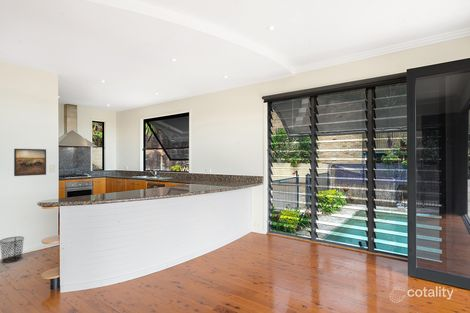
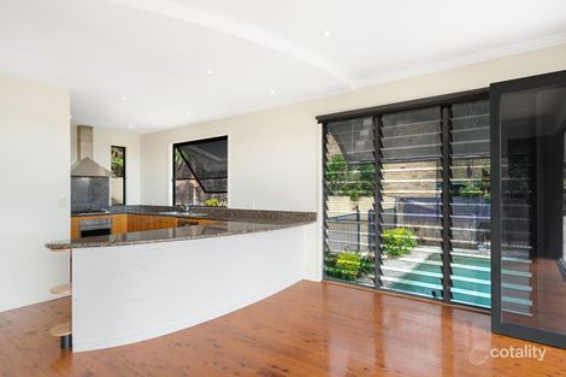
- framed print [13,148,47,177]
- waste bin [0,236,25,264]
